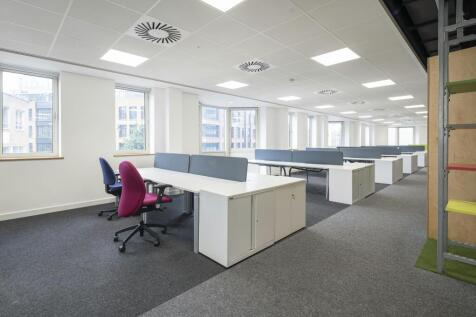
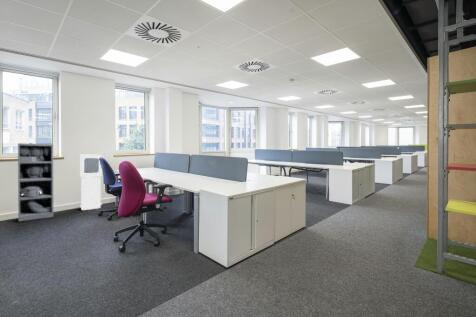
+ shelving unit [17,142,54,222]
+ air purifier [79,154,103,211]
